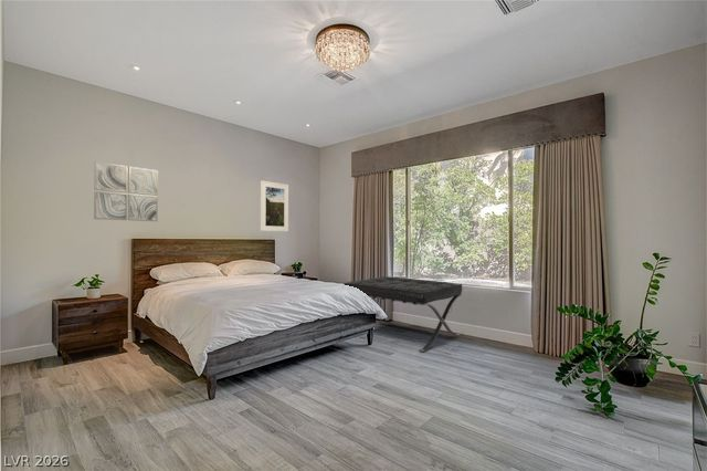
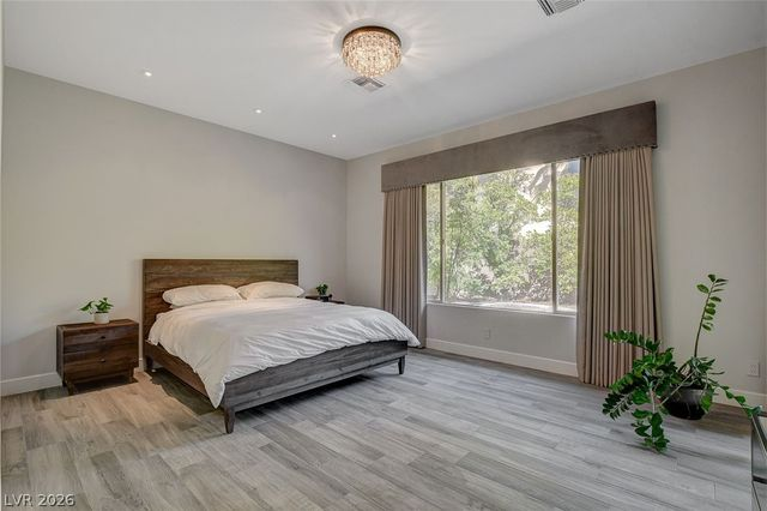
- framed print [260,180,289,232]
- wall art [93,160,159,222]
- bench [342,275,463,353]
